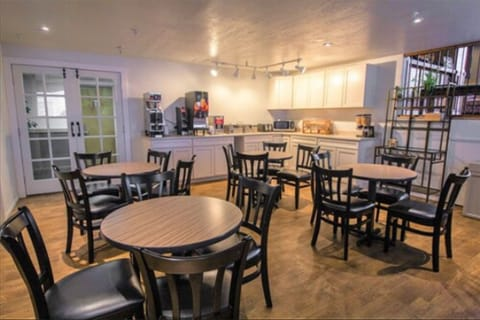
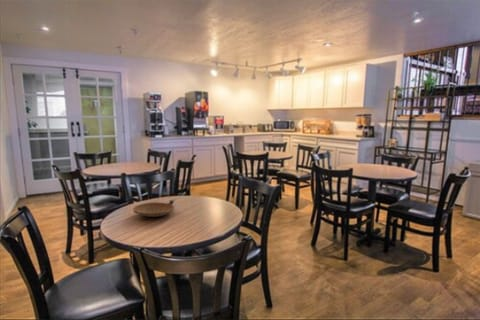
+ bowl [132,199,175,218]
